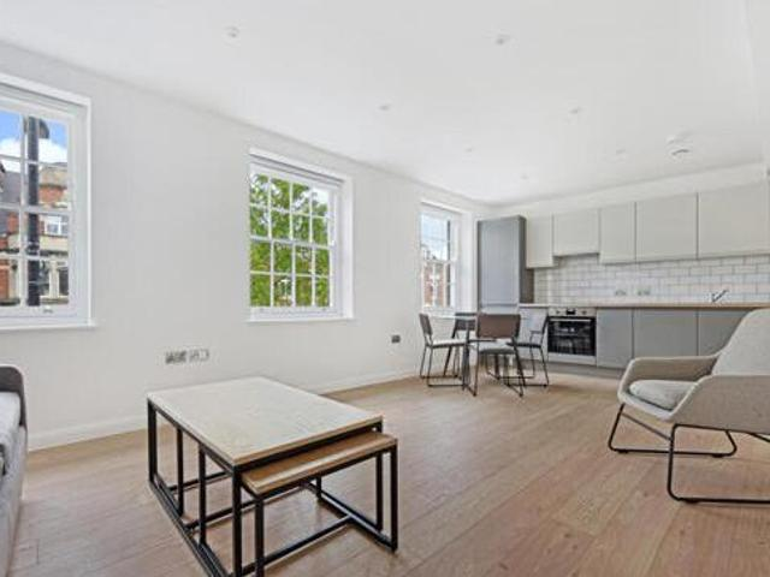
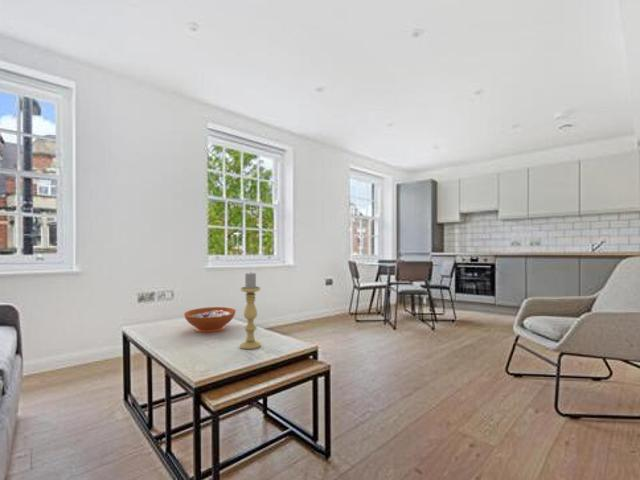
+ decorative bowl [183,306,237,333]
+ candle holder [239,271,262,350]
